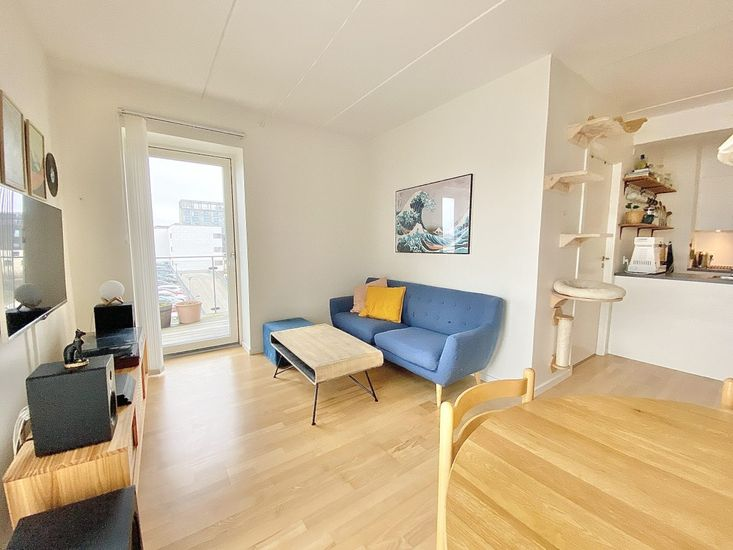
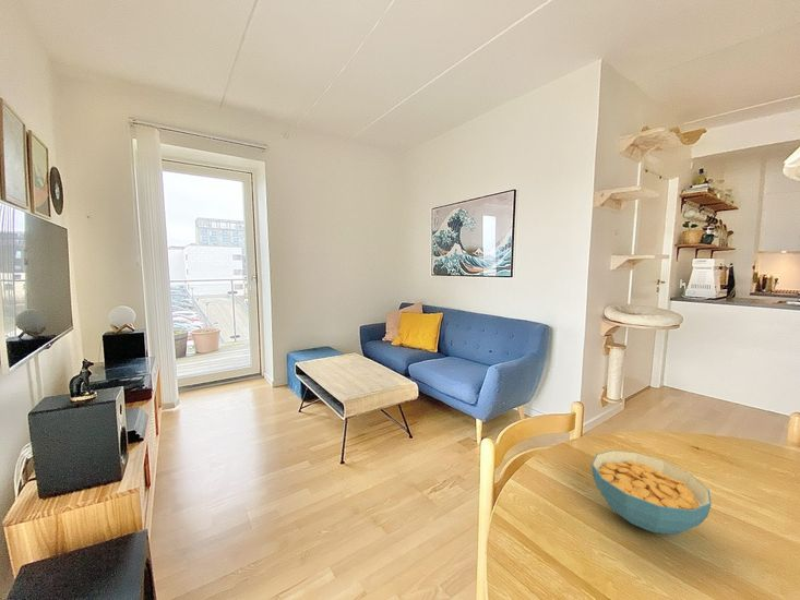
+ cereal bowl [590,449,713,536]
